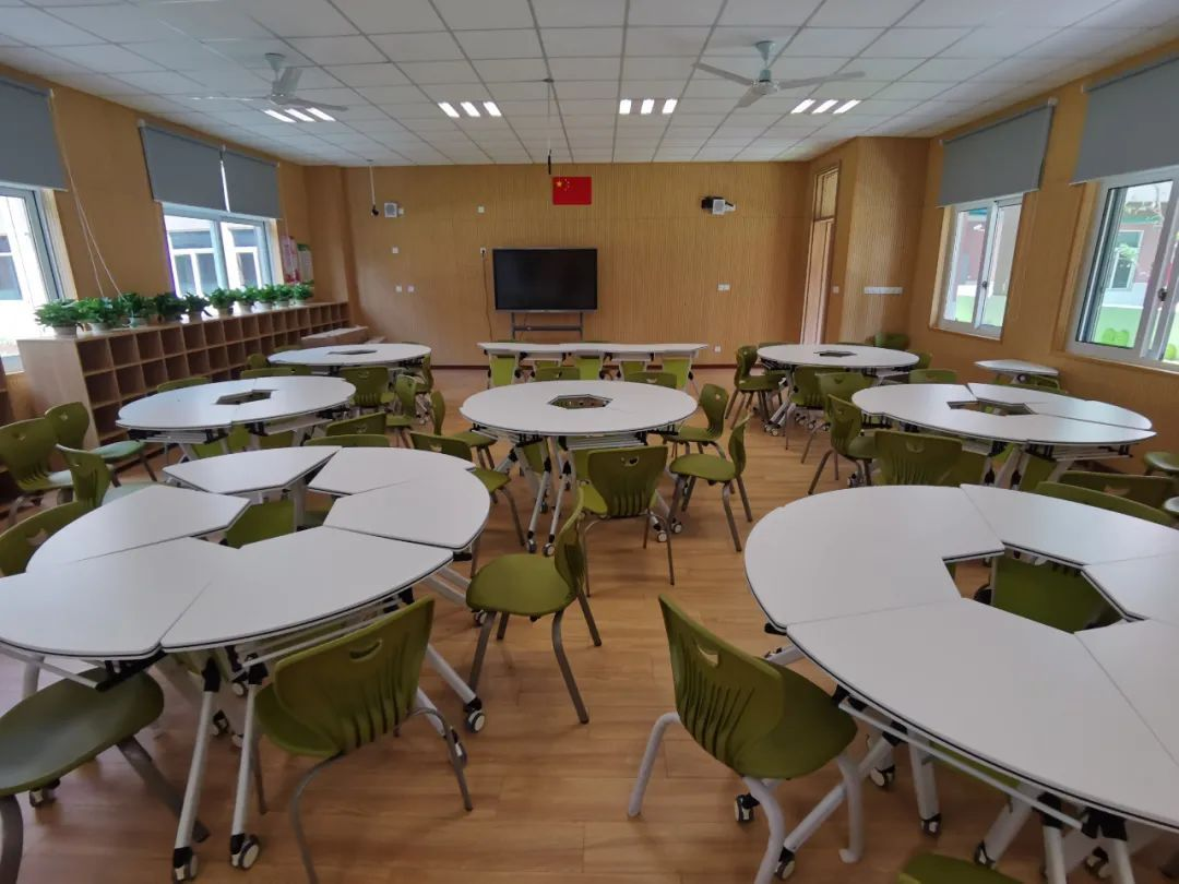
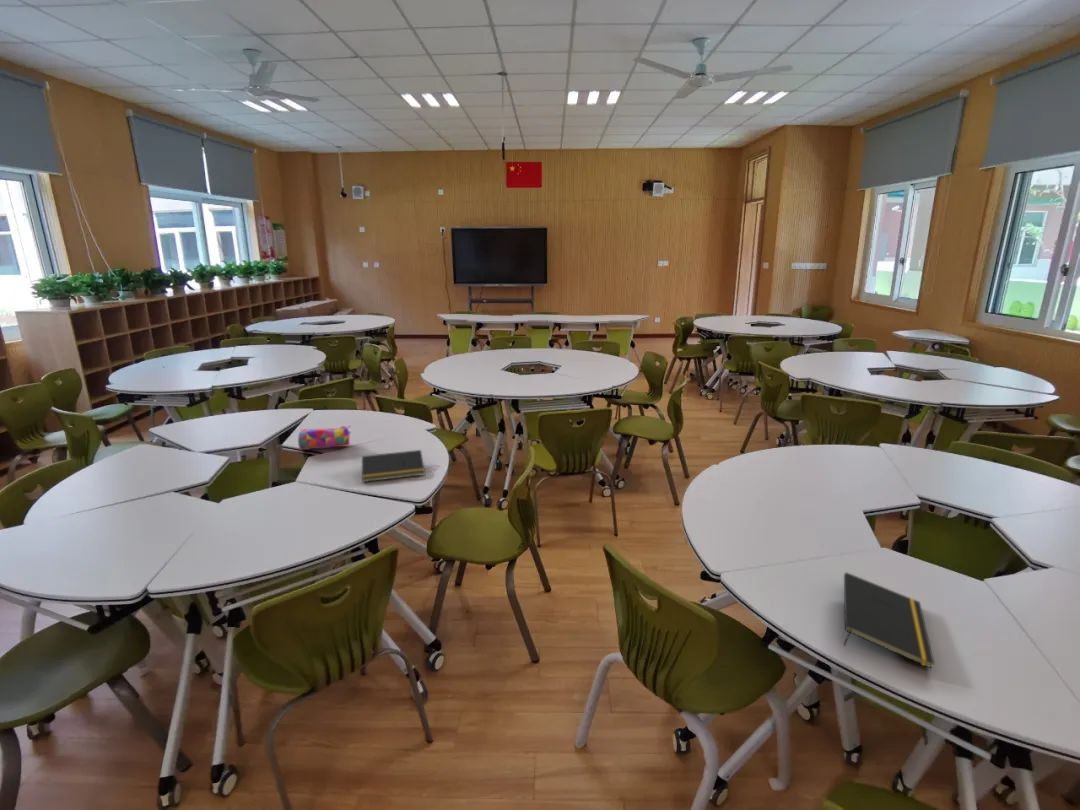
+ notepad [843,571,935,670]
+ notepad [360,449,426,483]
+ pencil case [297,424,352,451]
